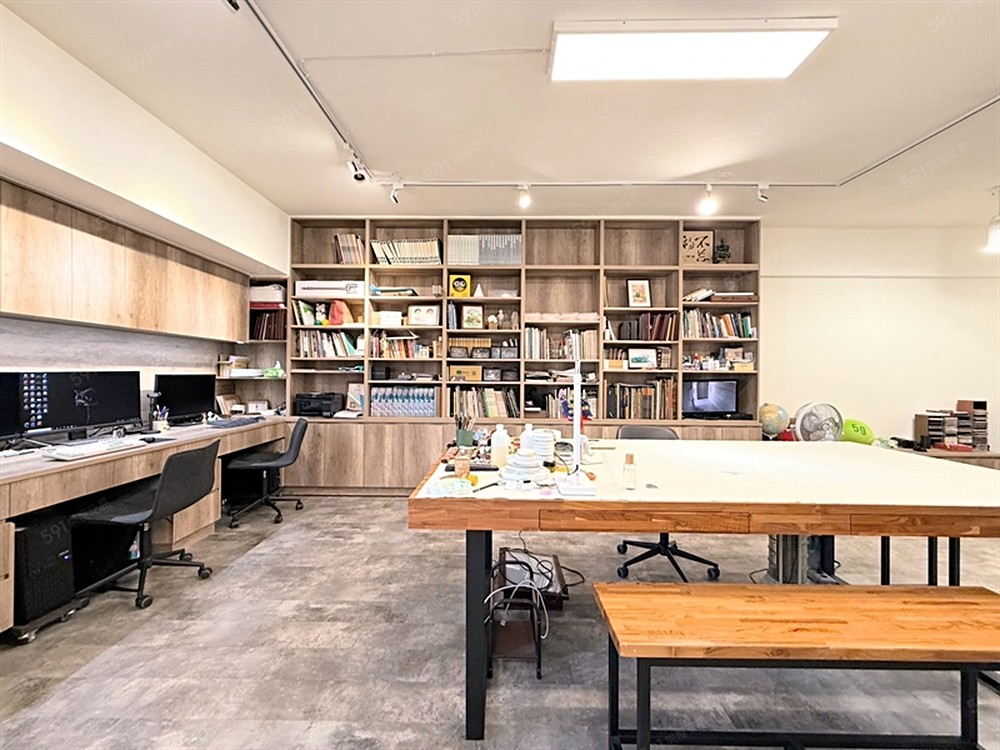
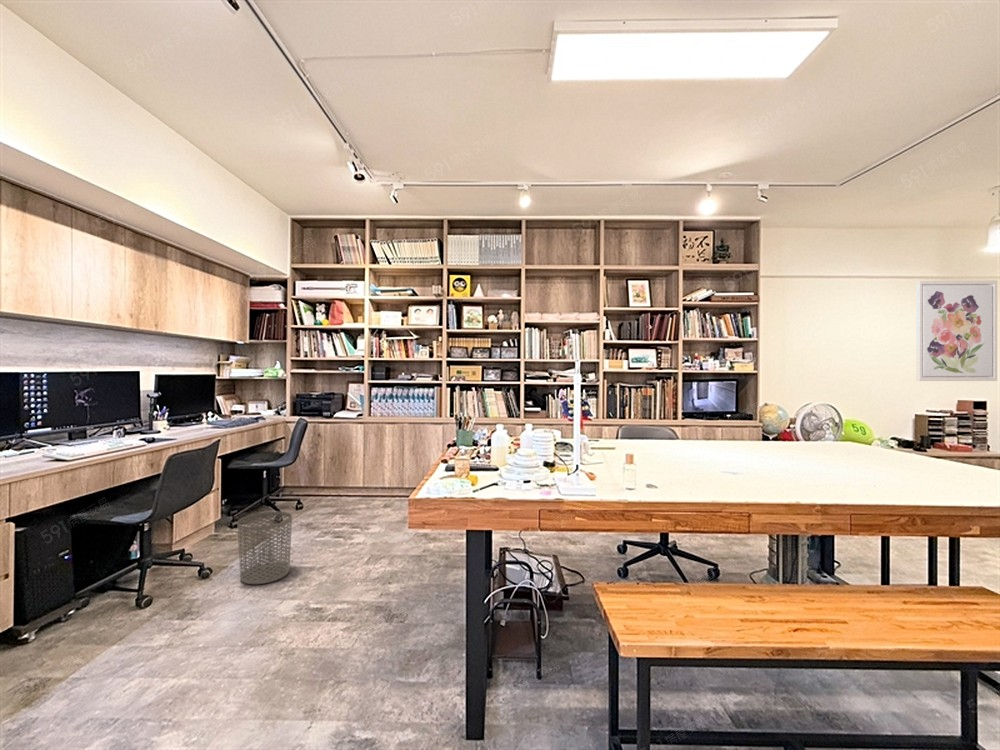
+ waste bin [237,510,293,585]
+ wall art [915,280,998,382]
